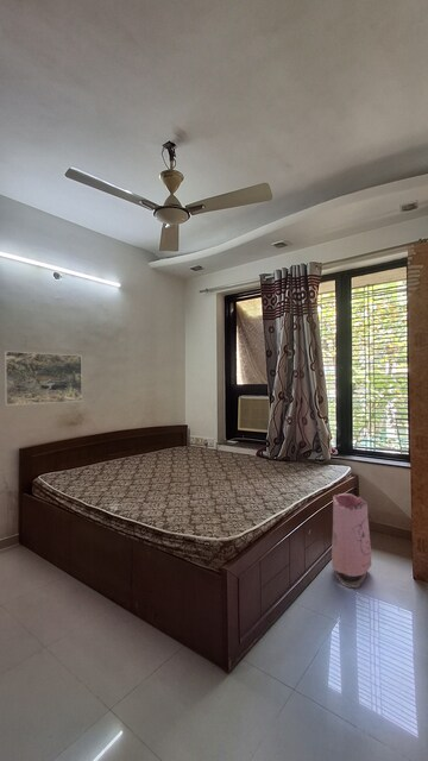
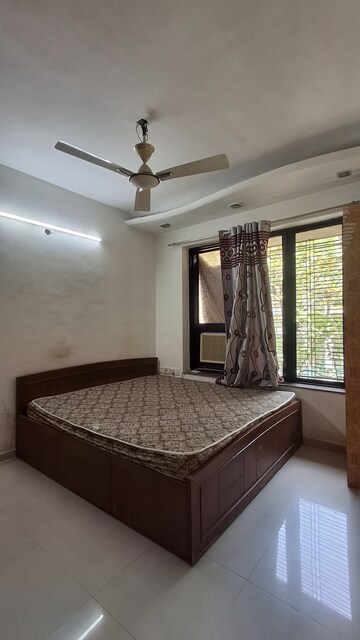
- bag [331,492,373,589]
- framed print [2,350,83,407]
